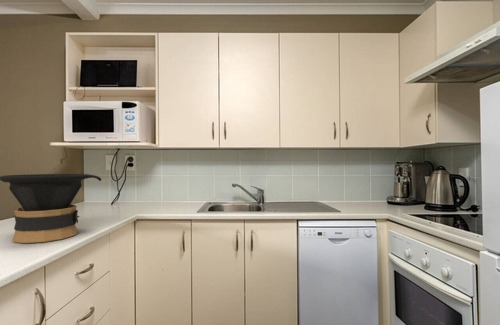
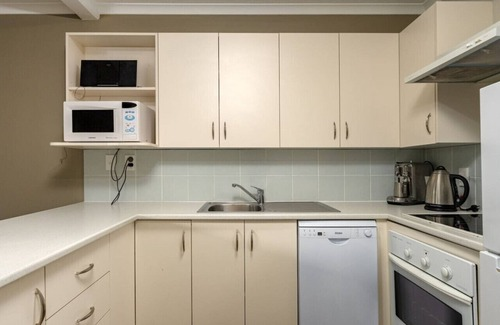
- coffee maker [0,173,102,244]
